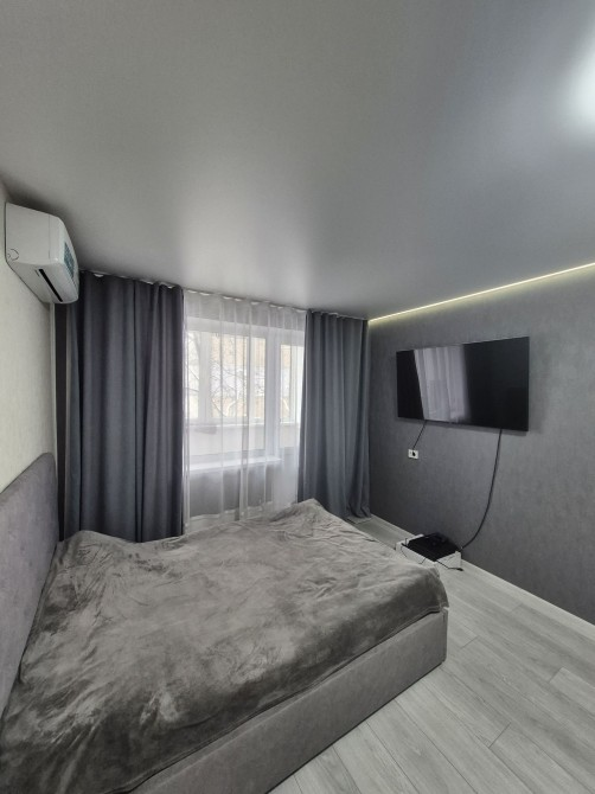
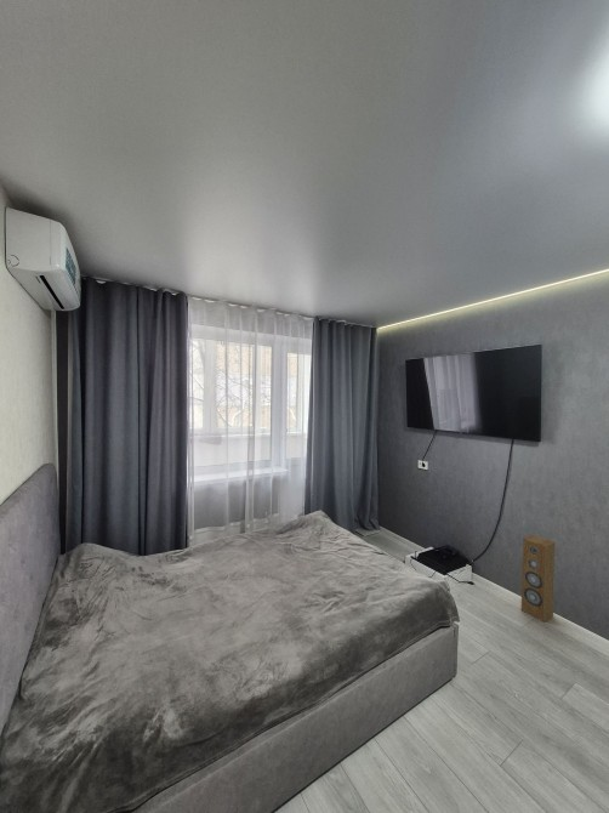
+ speaker [520,534,556,624]
